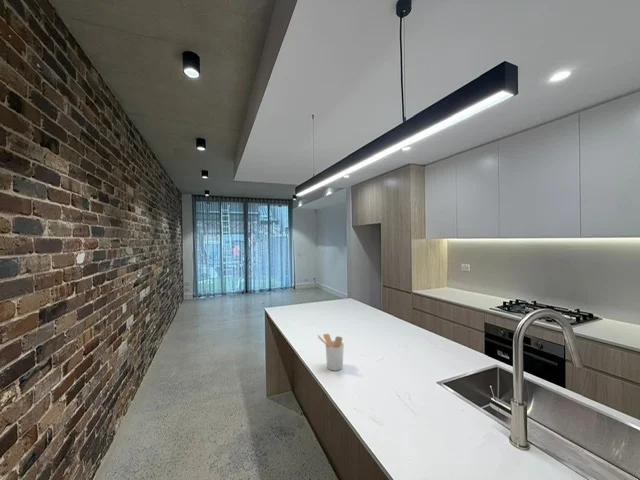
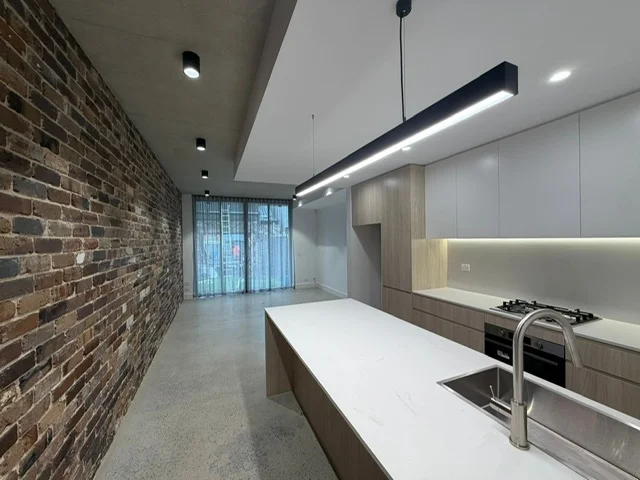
- utensil holder [317,333,345,372]
